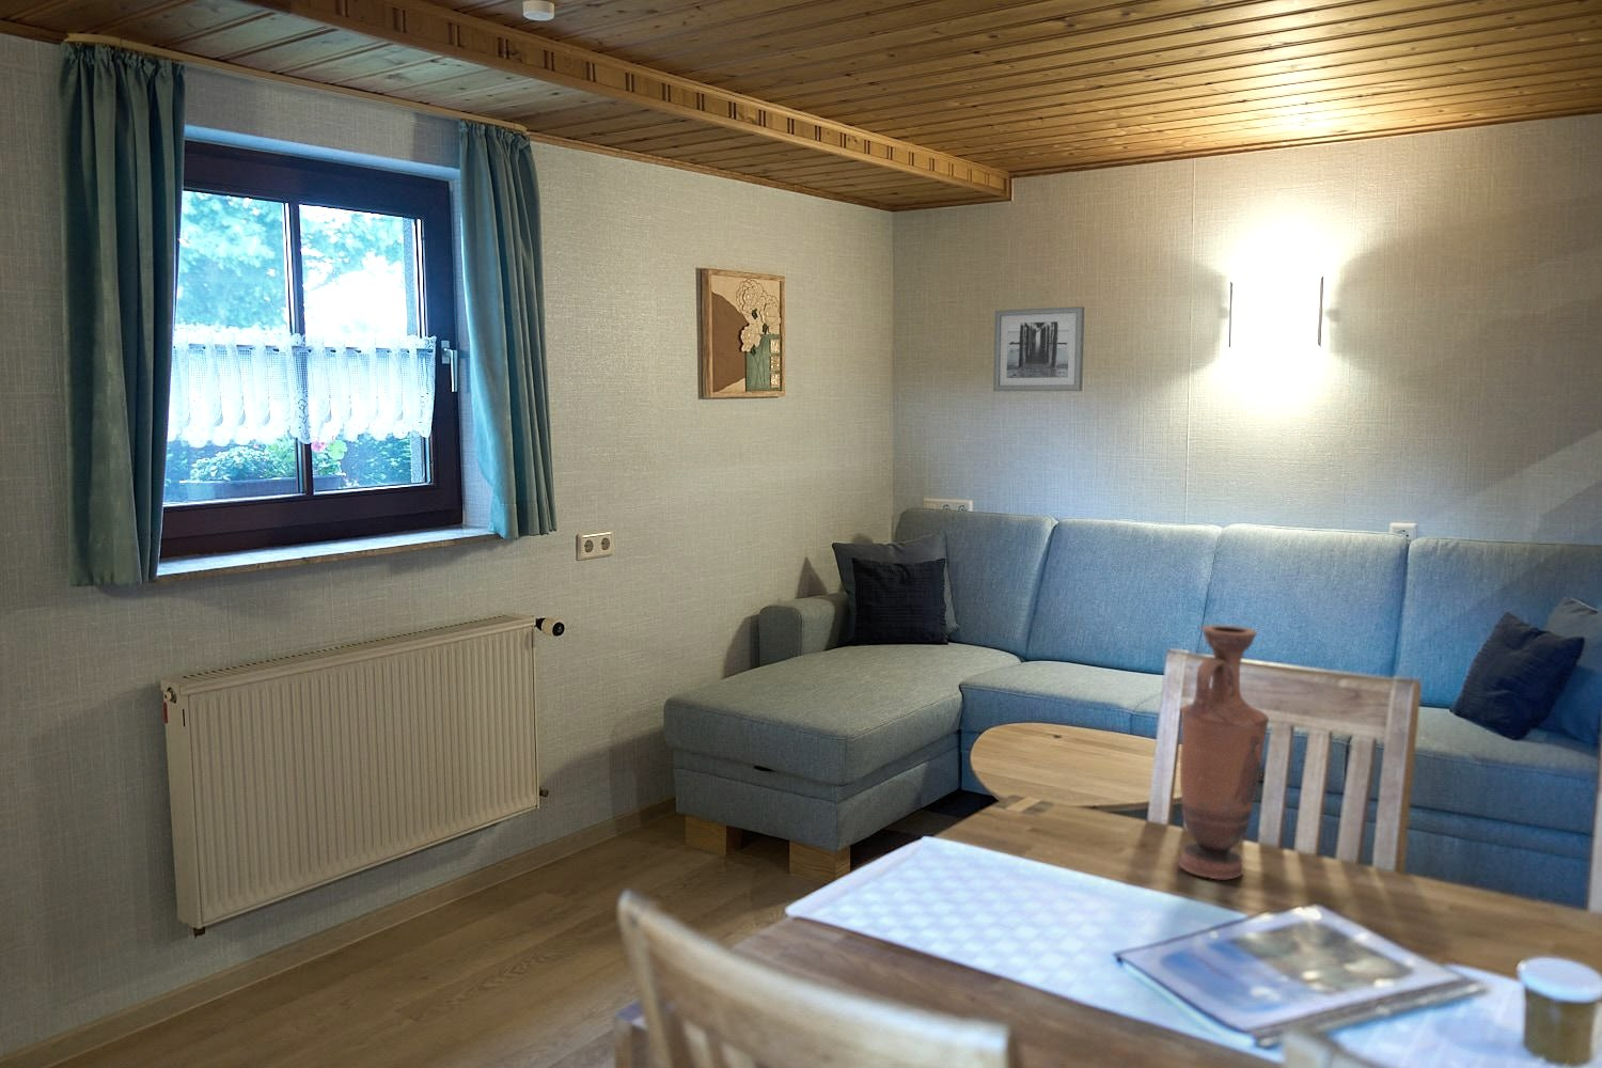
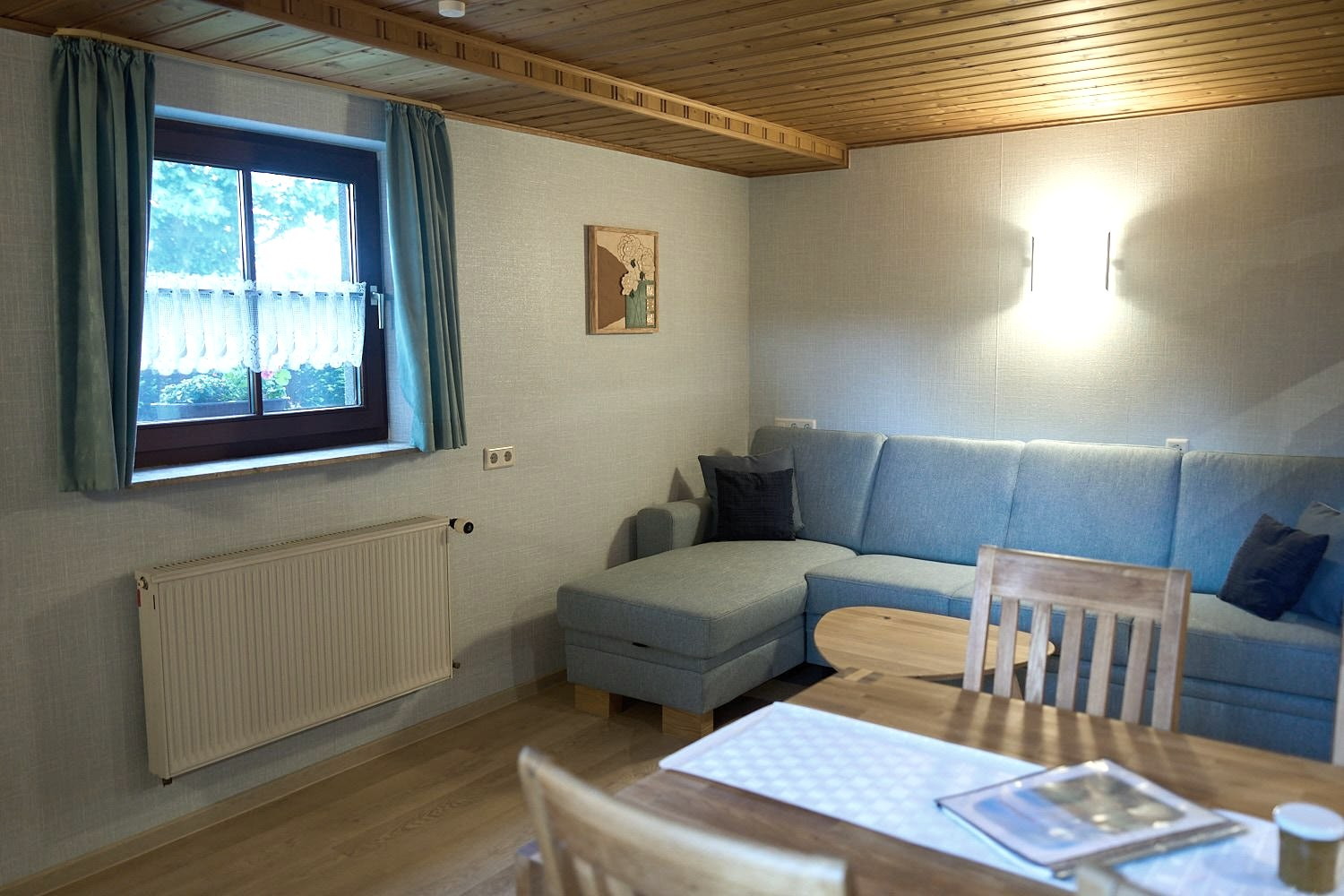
- wall art [992,305,1085,392]
- vase [1176,623,1269,880]
